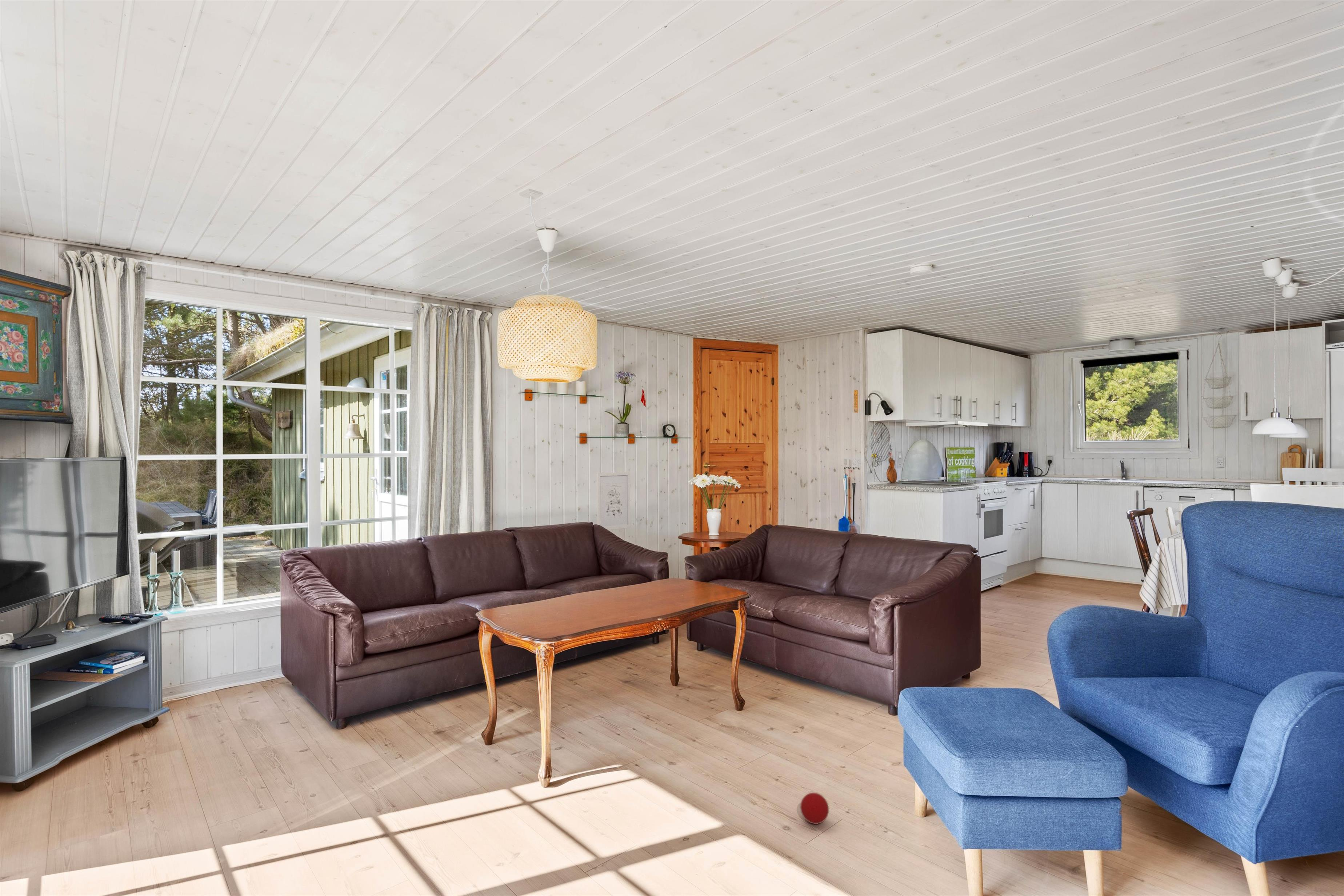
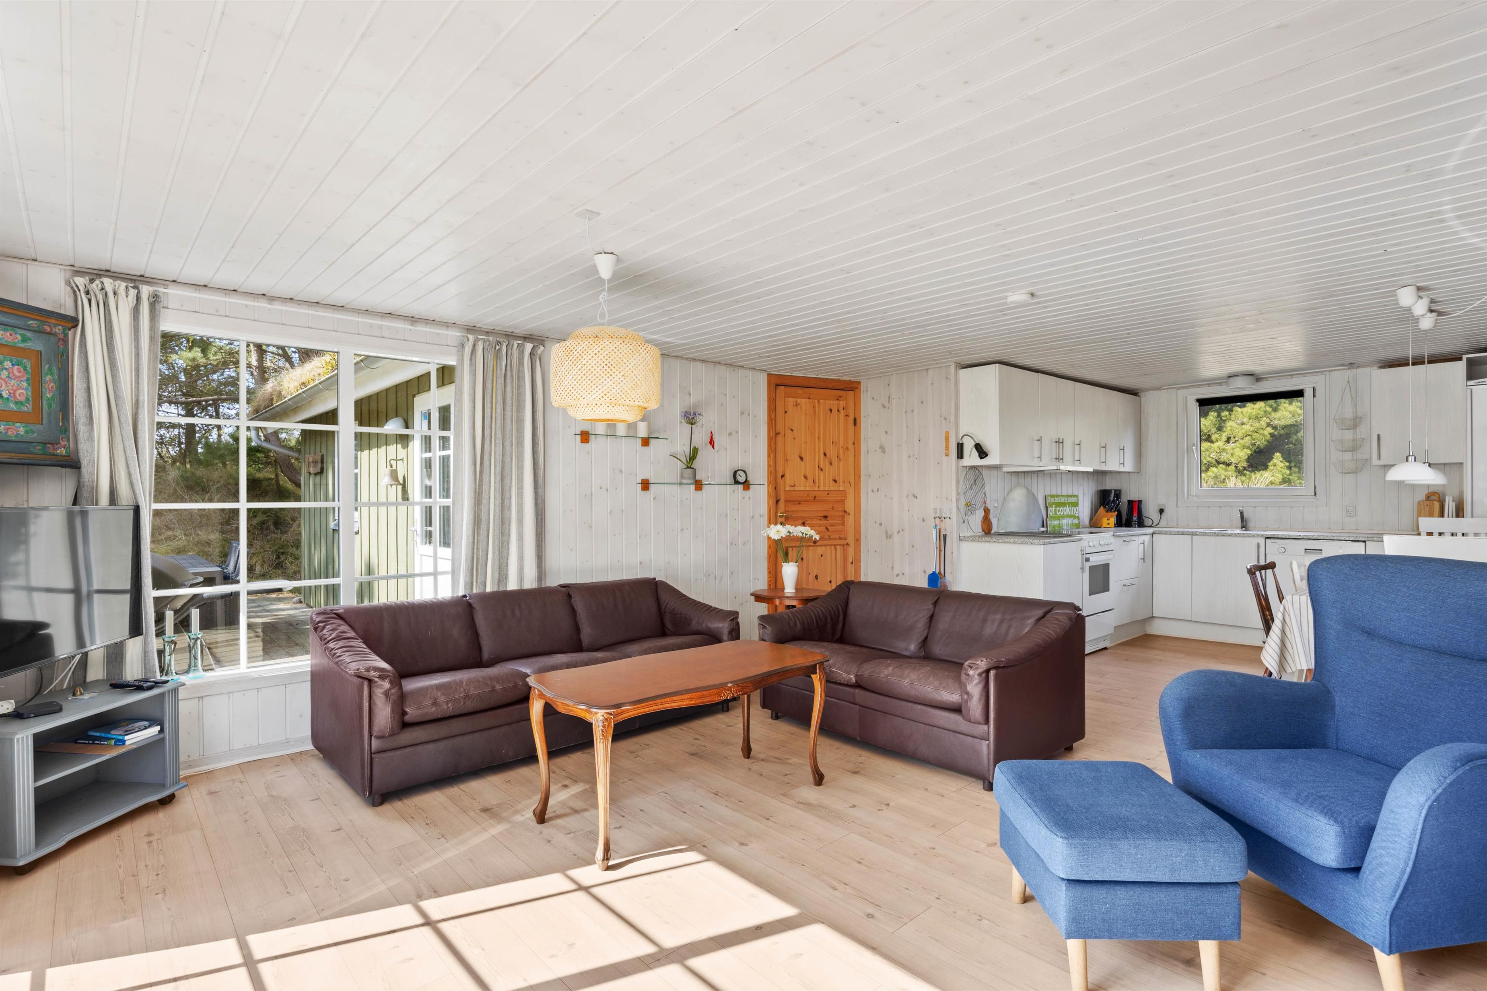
- ball [800,792,829,824]
- wall art [596,472,631,531]
